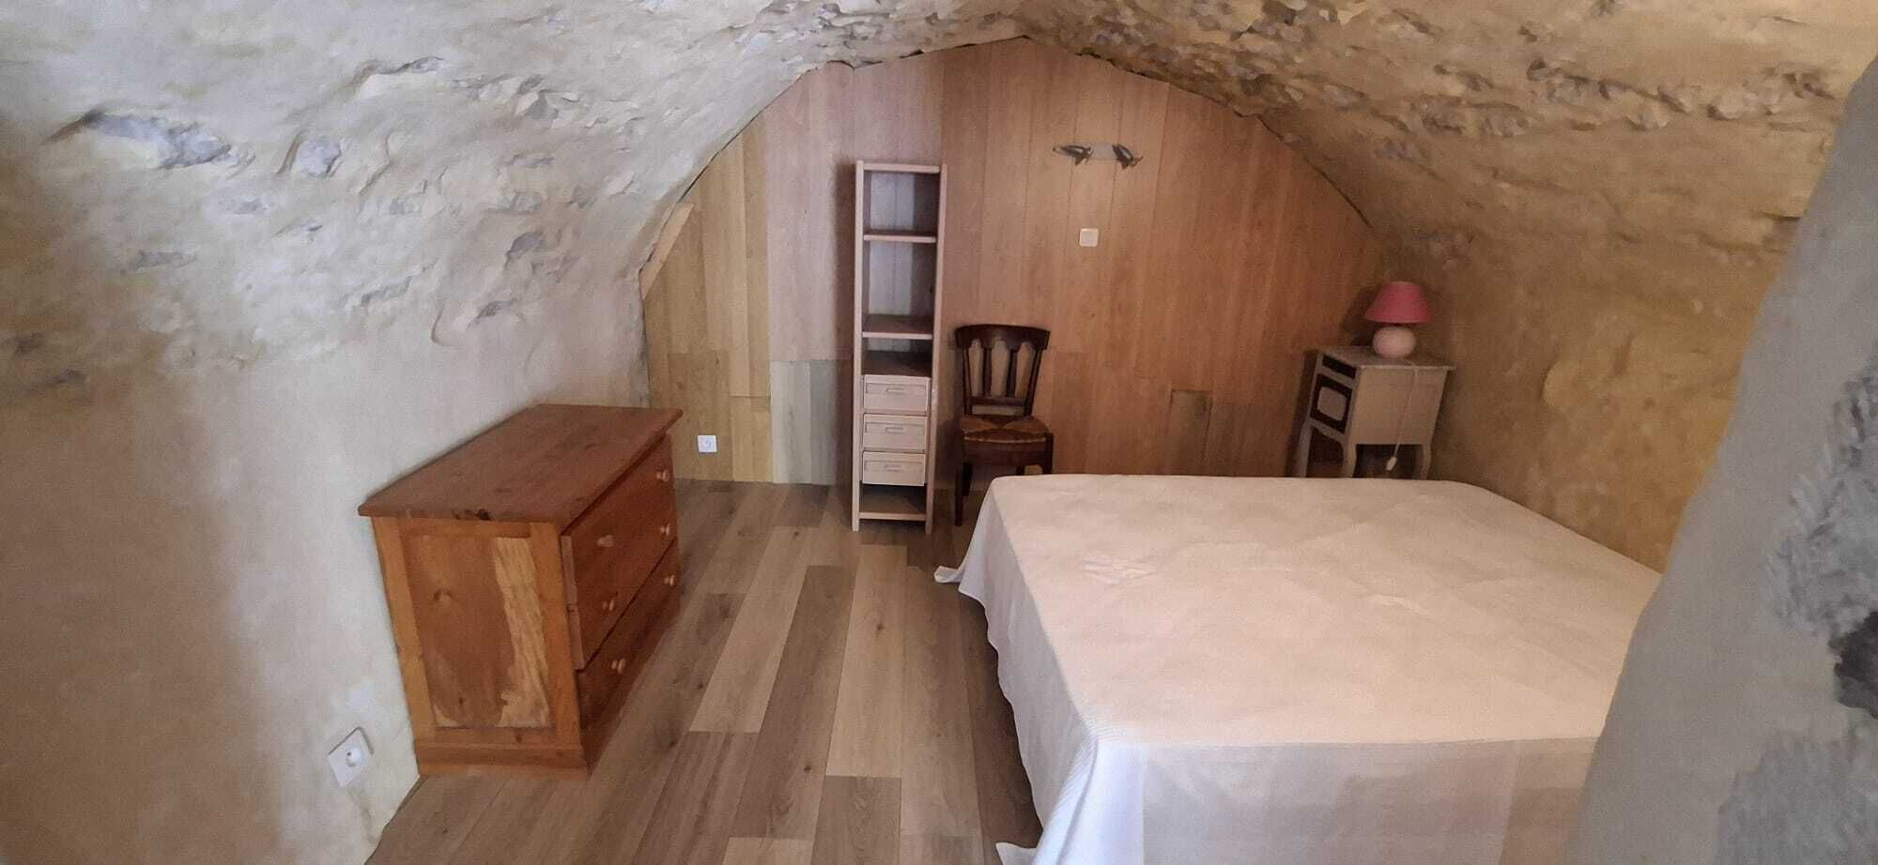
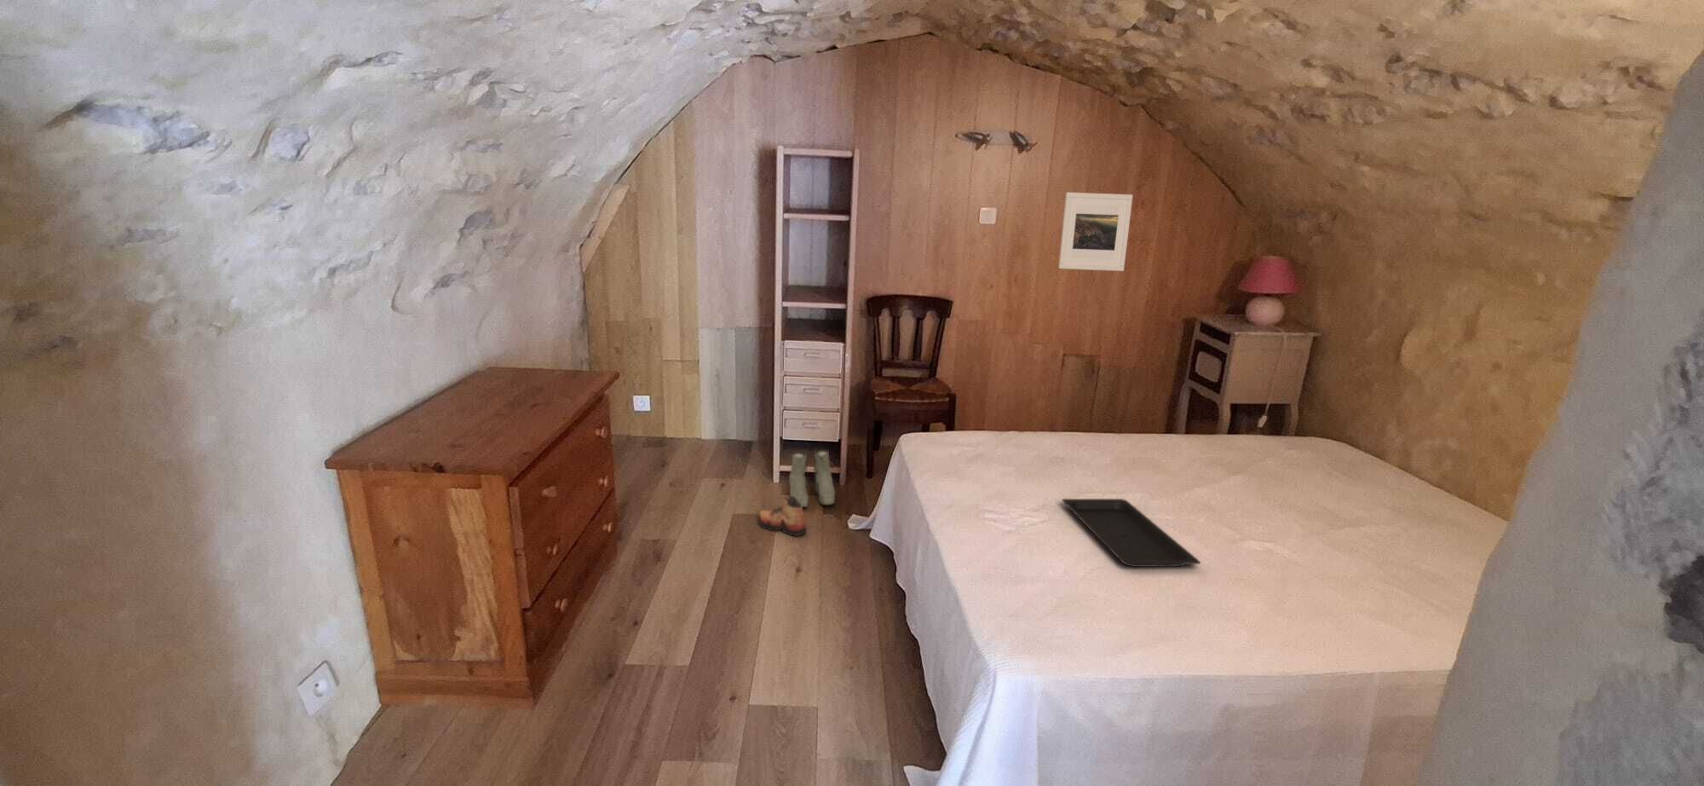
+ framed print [1057,191,1133,272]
+ serving tray [1061,498,1201,567]
+ boots [788,448,836,508]
+ shoe [757,496,807,537]
